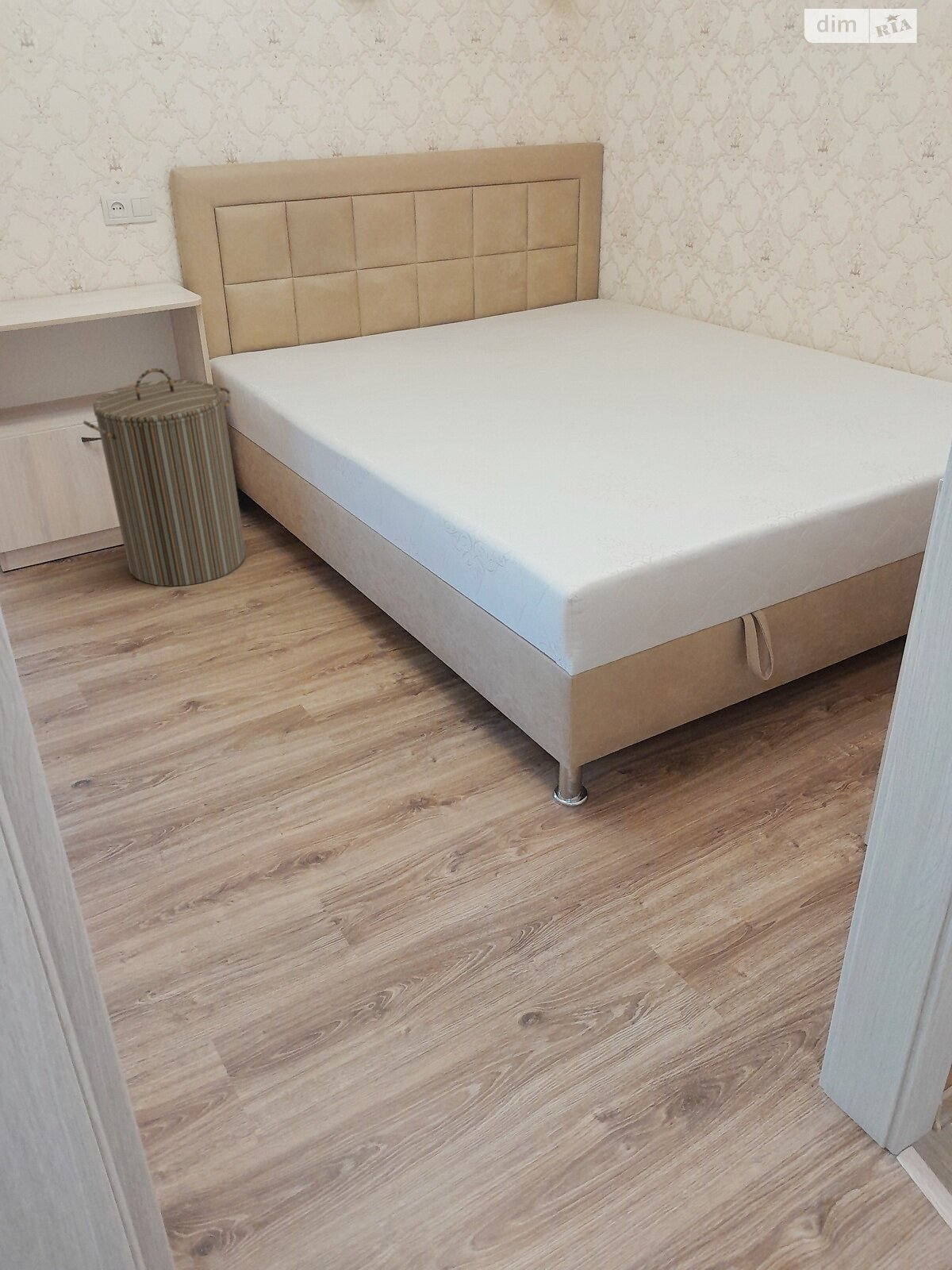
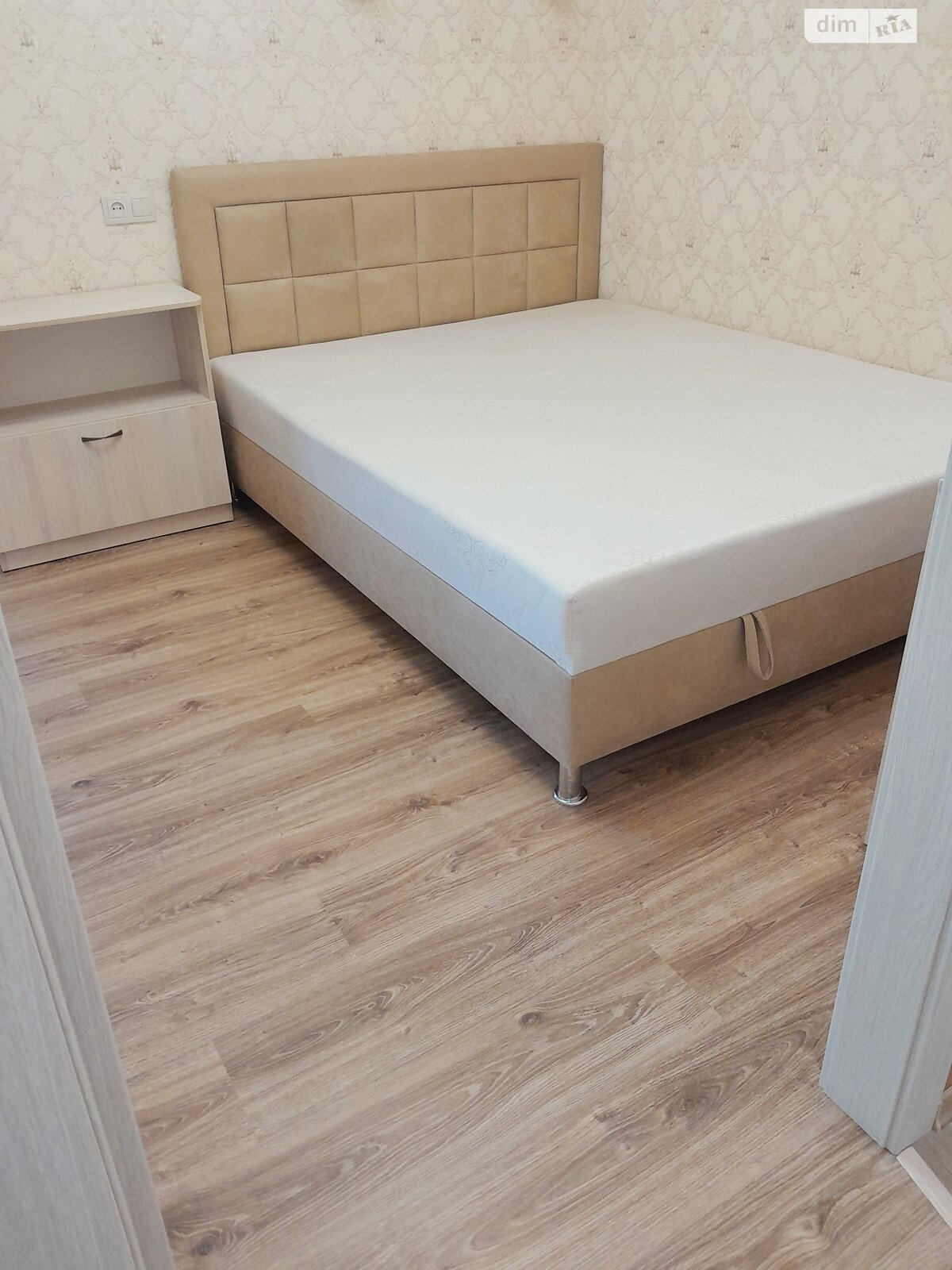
- laundry hamper [83,368,246,587]
